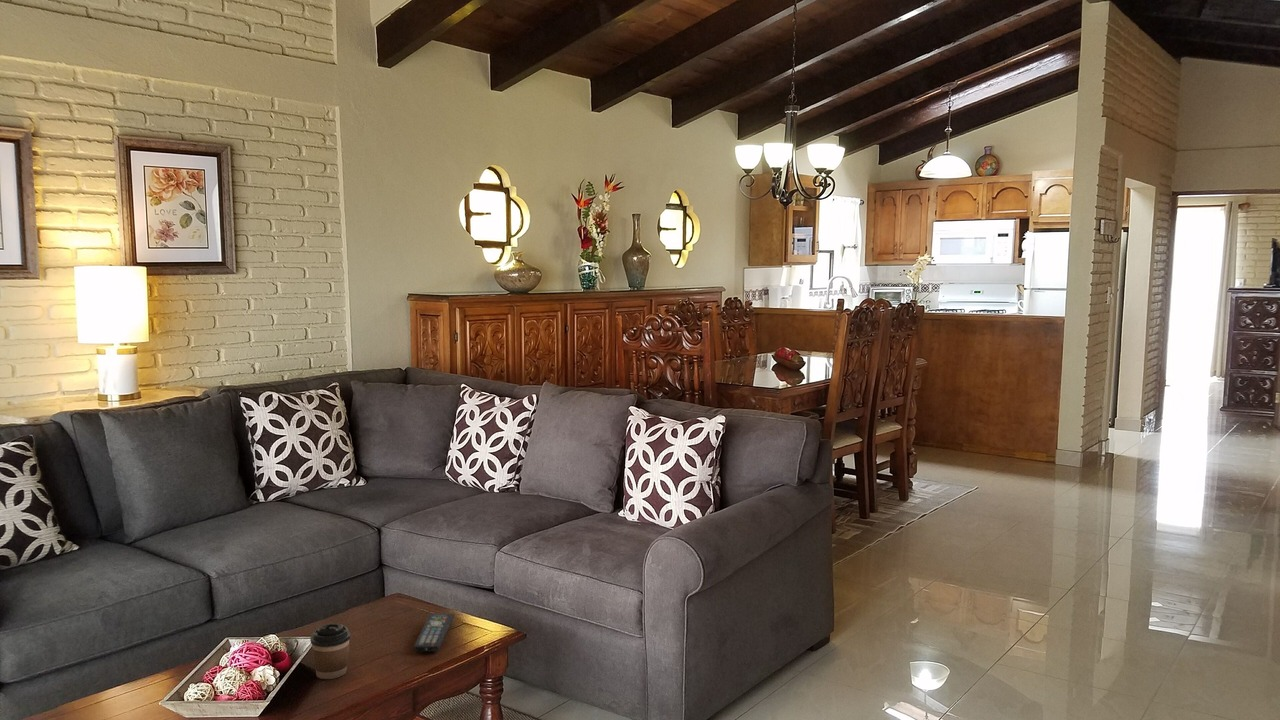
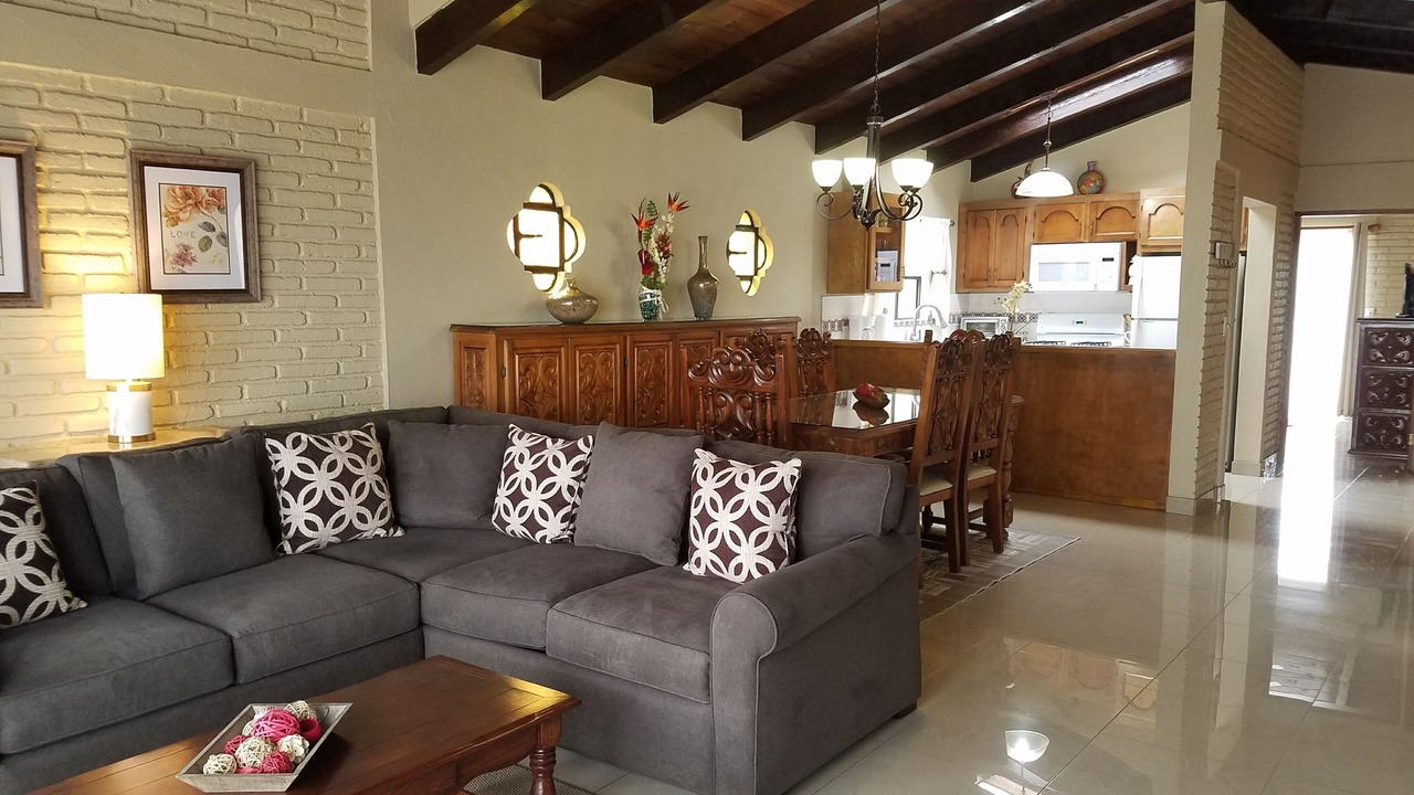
- coffee cup [309,622,352,680]
- remote control [413,612,455,653]
